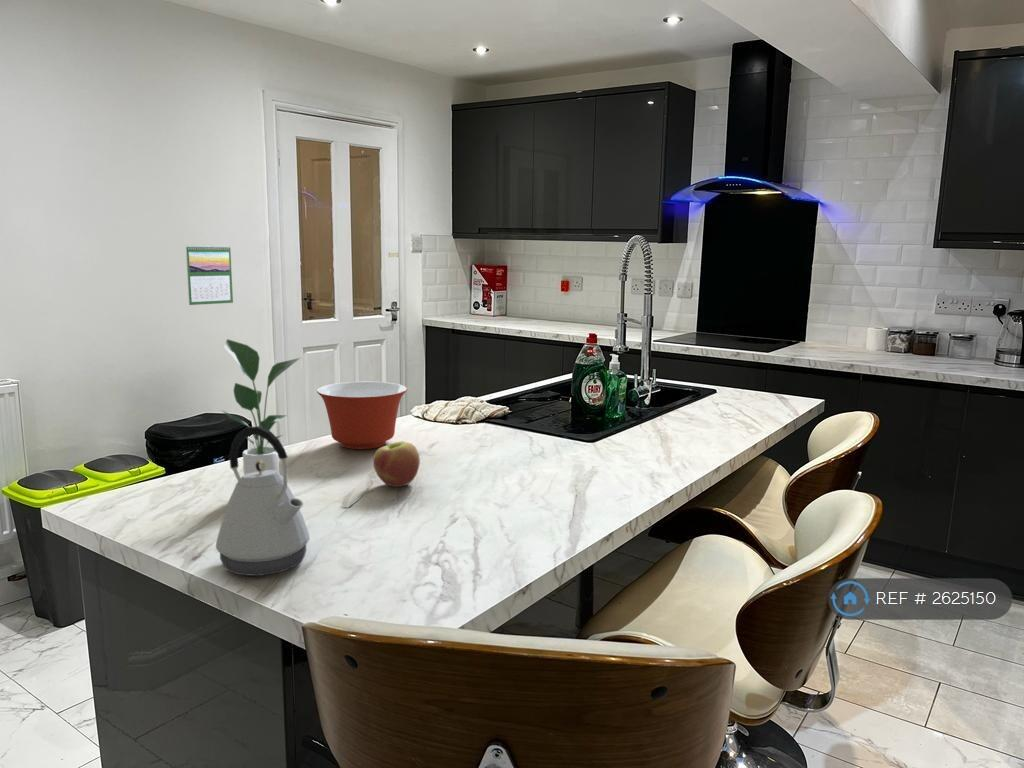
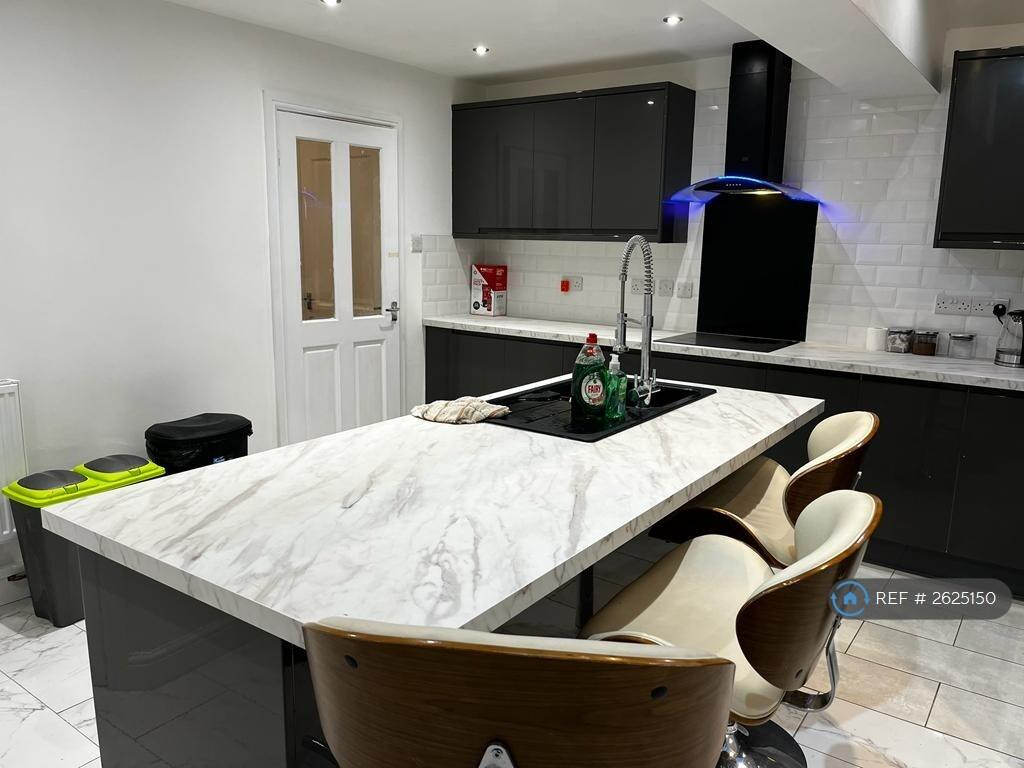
- apple [372,440,421,488]
- kettle [215,425,310,576]
- mixing bowl [316,381,408,450]
- potted plant [220,338,301,475]
- calendar [185,243,234,306]
